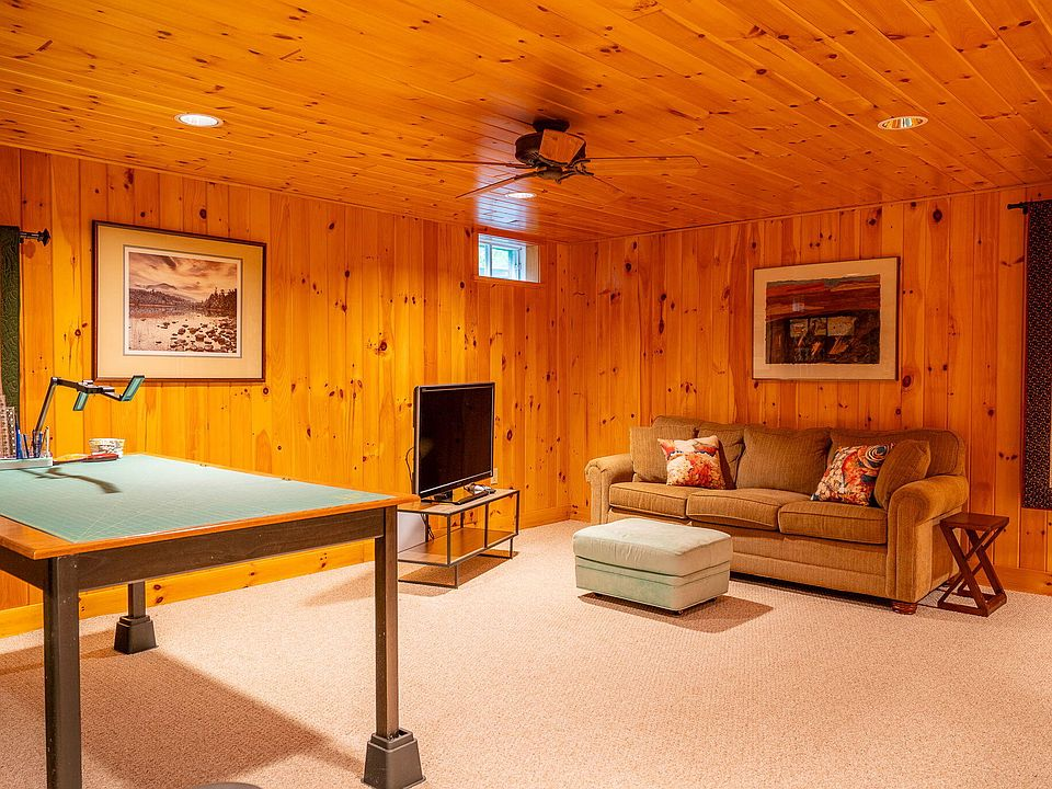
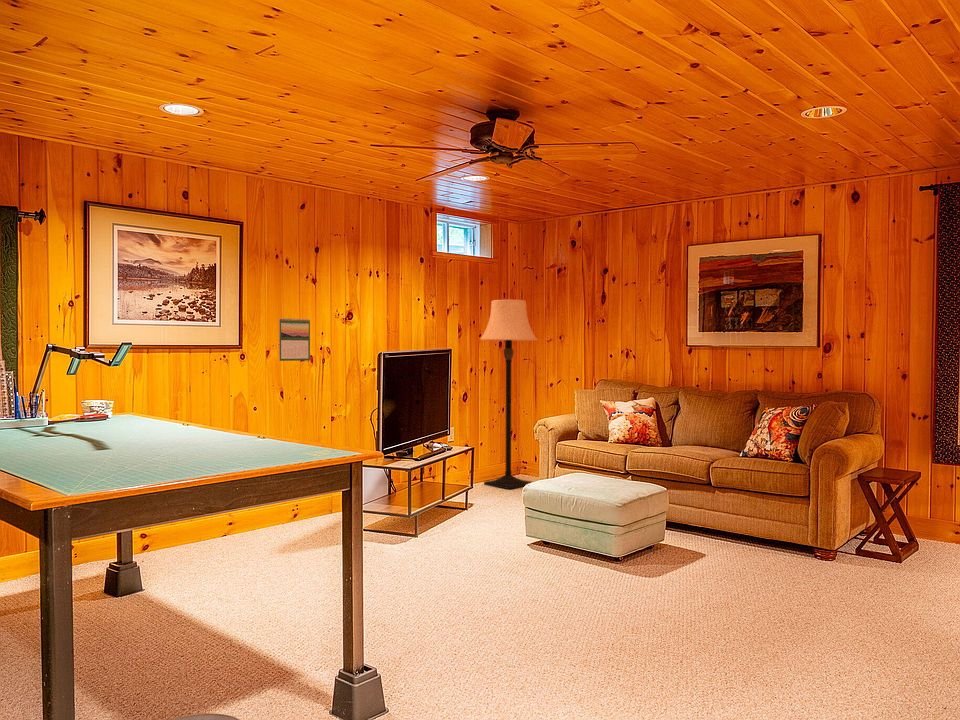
+ calendar [278,317,311,362]
+ lamp [478,299,539,490]
